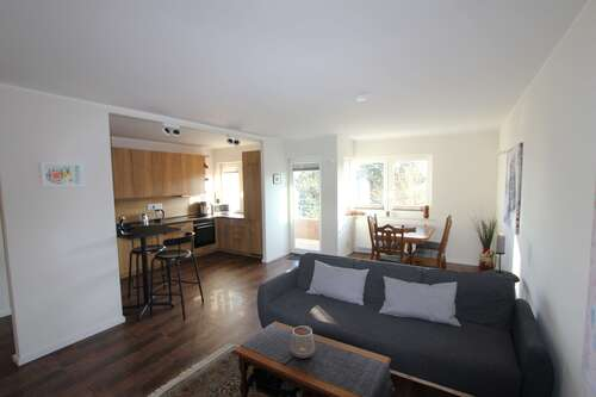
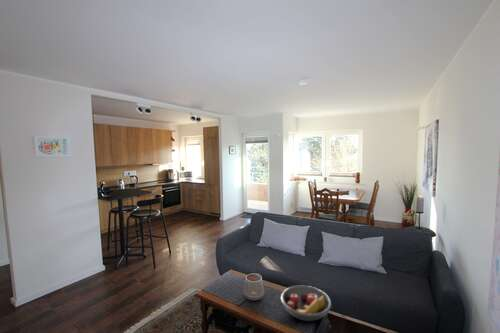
+ fruit bowl [280,284,333,322]
